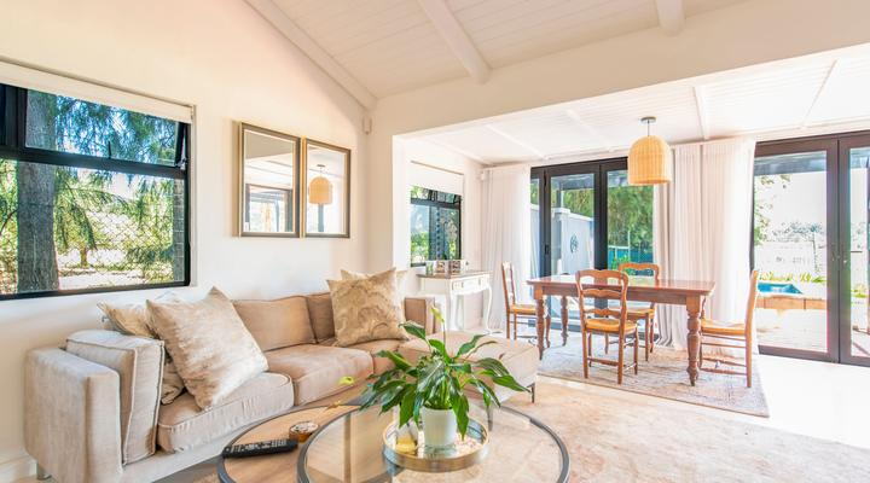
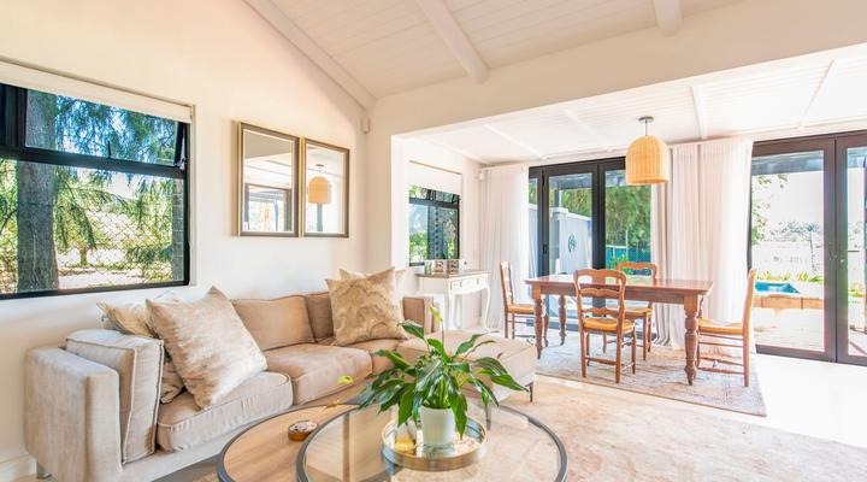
- remote control [221,436,300,460]
